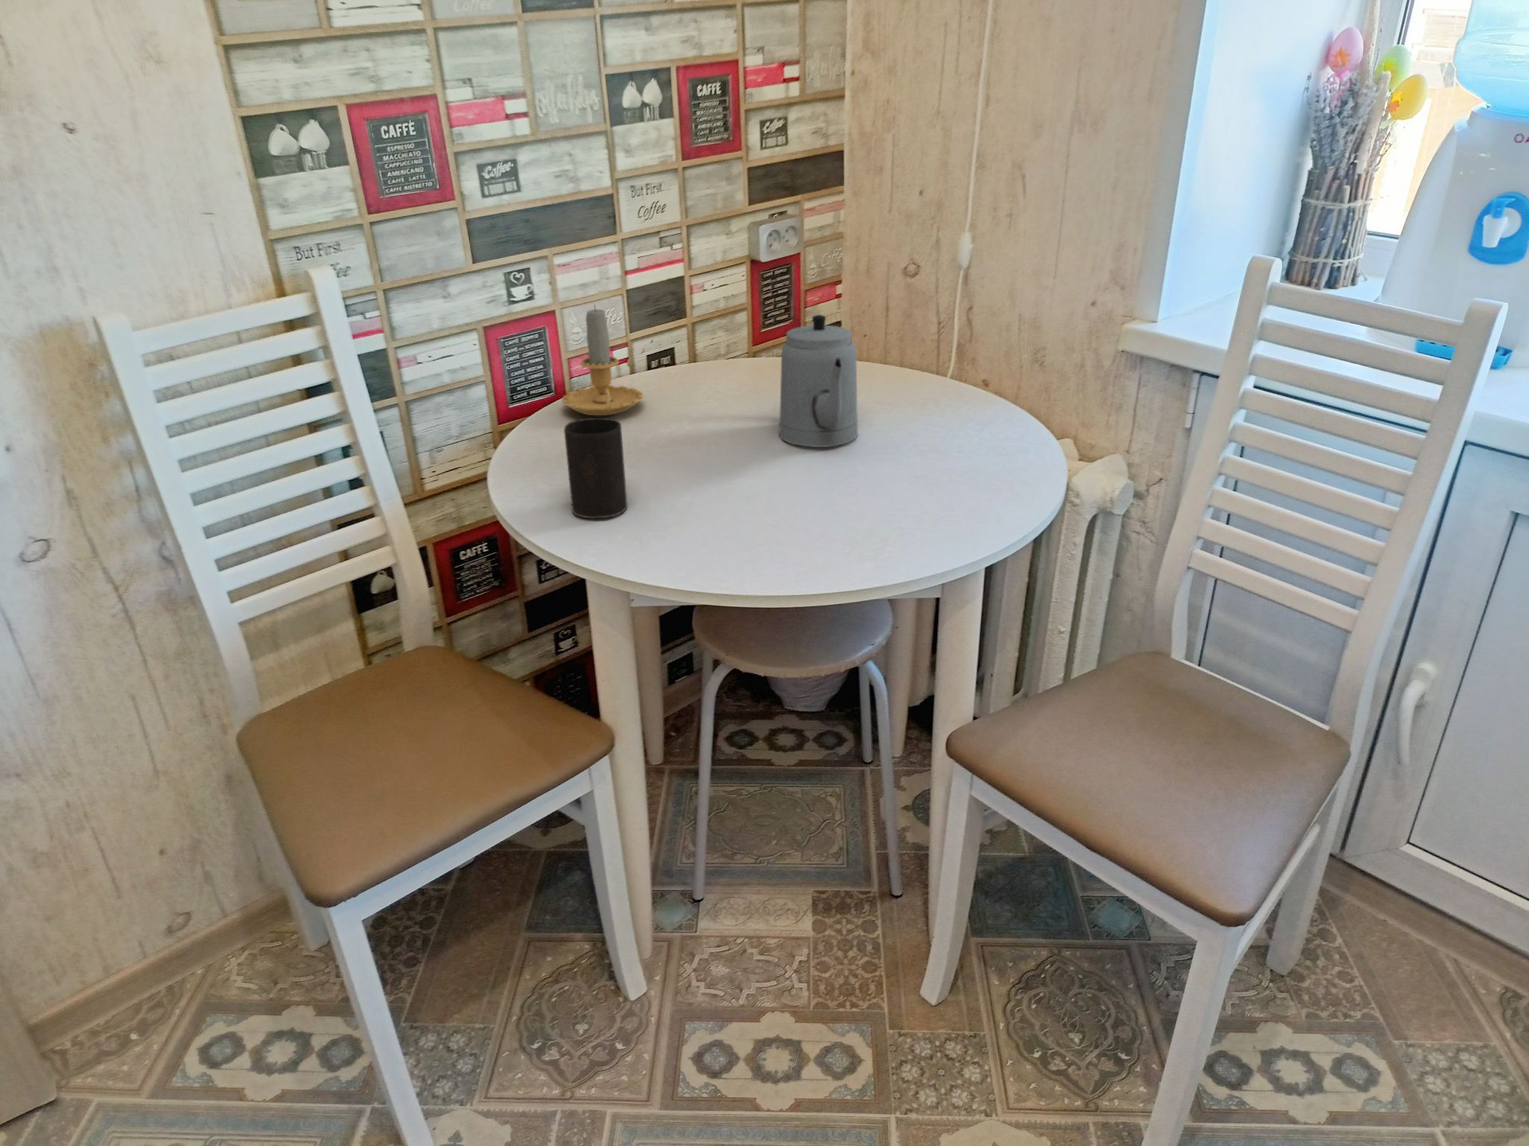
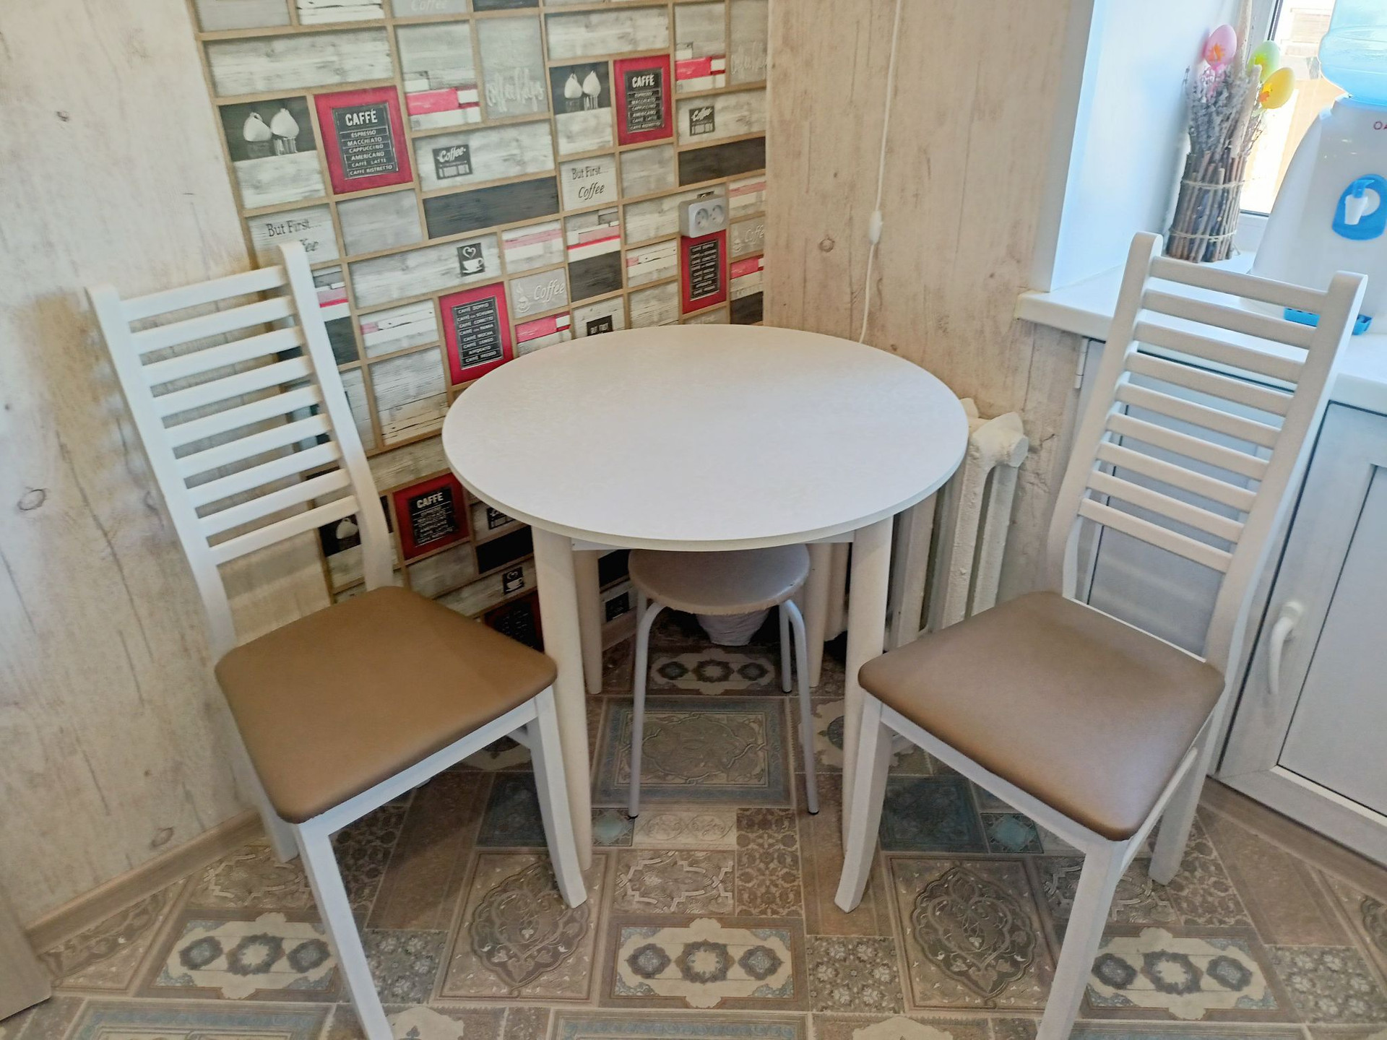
- candle [561,305,644,417]
- teapot [778,313,858,448]
- cup [563,417,628,519]
